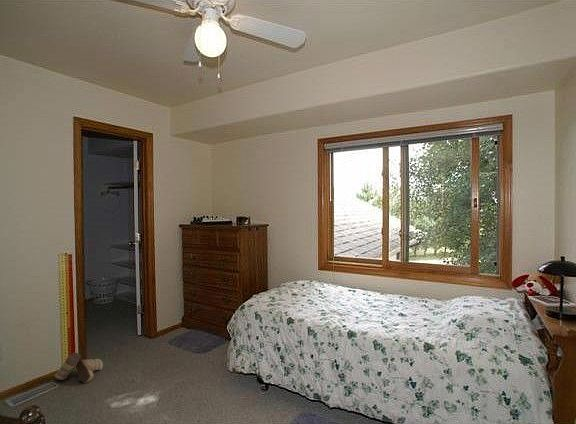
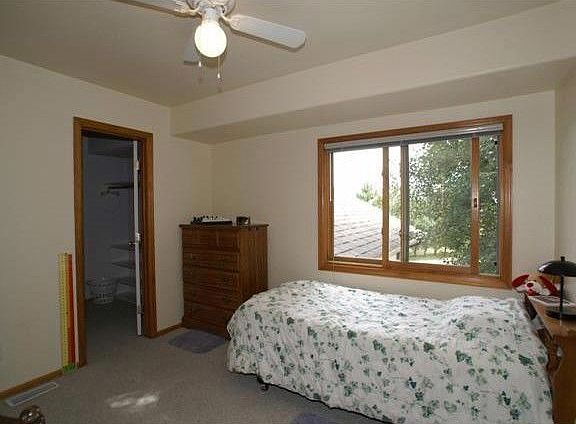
- boots [54,352,104,384]
